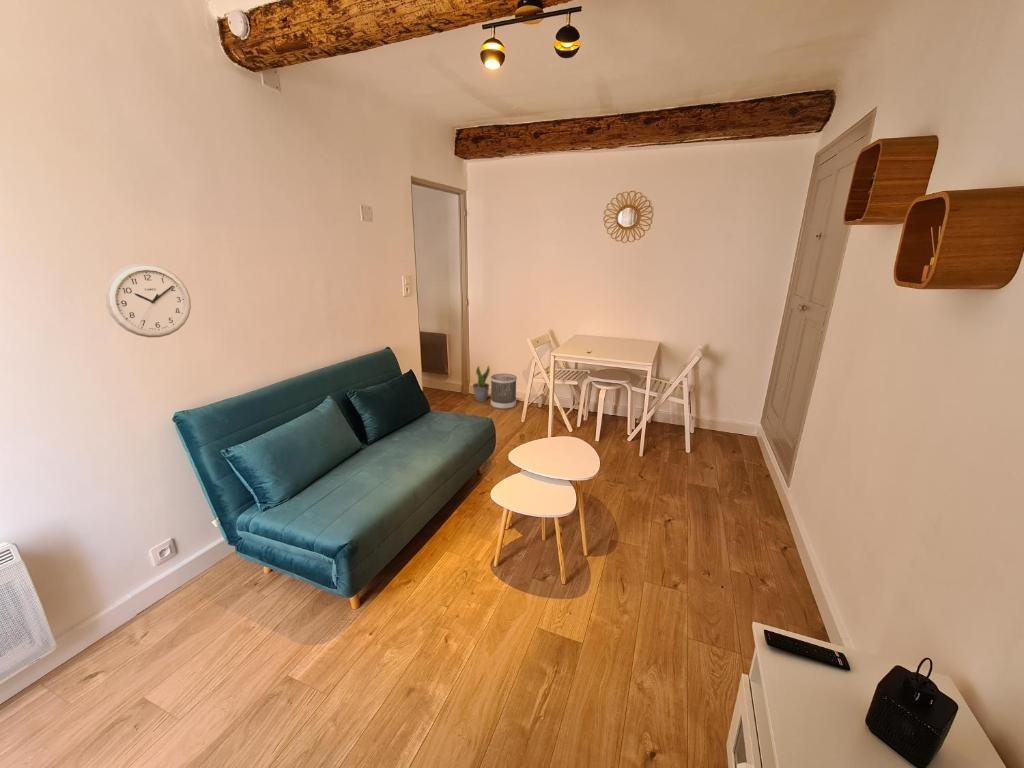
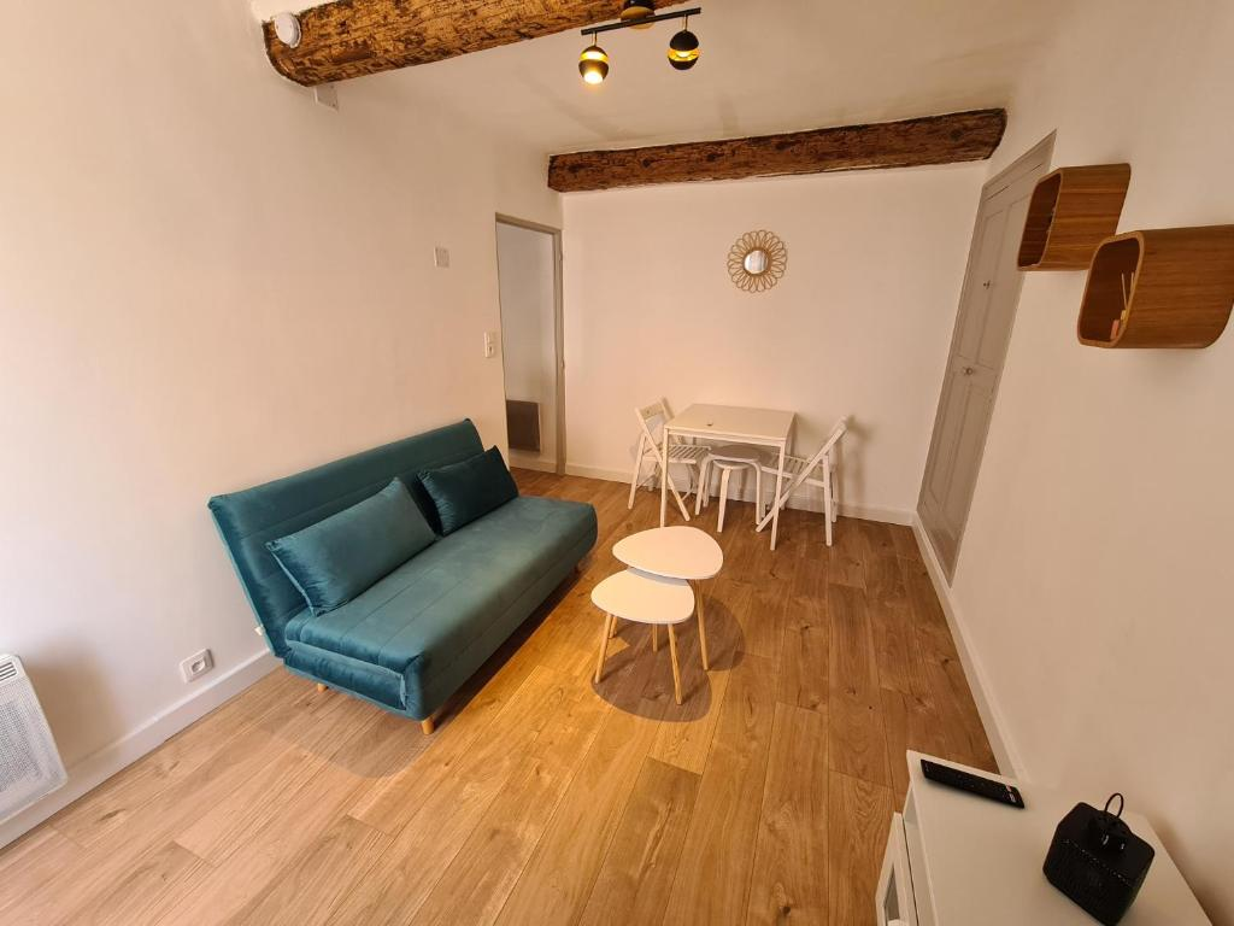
- wastebasket [490,373,518,410]
- wall clock [104,263,192,338]
- potted plant [471,364,491,403]
